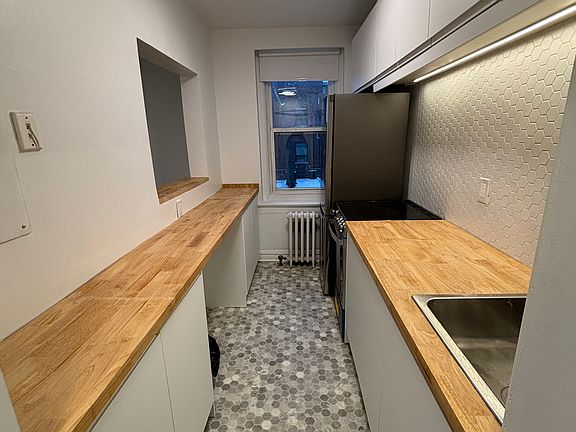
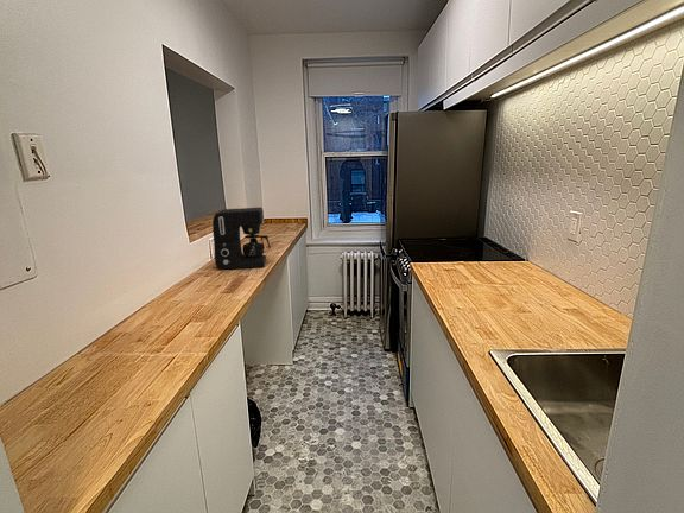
+ coffee maker [211,207,271,270]
